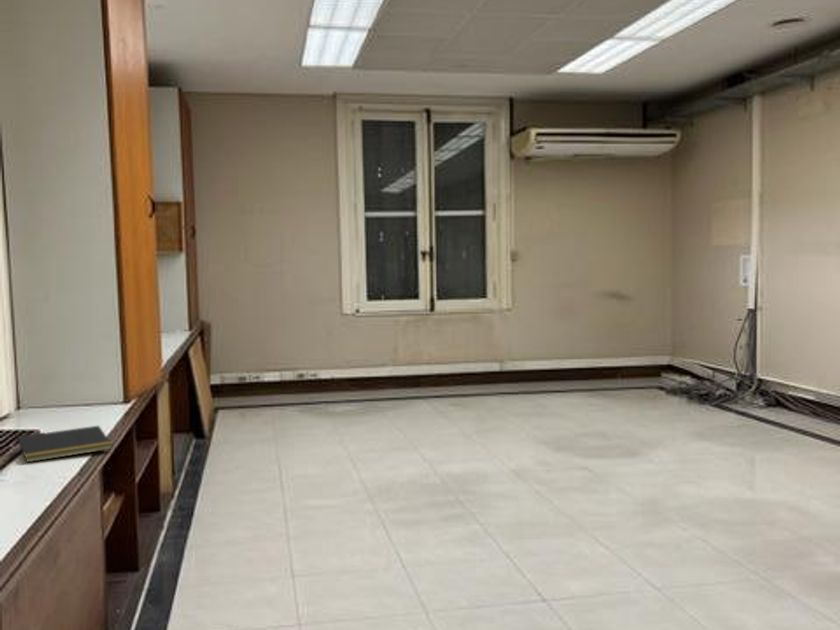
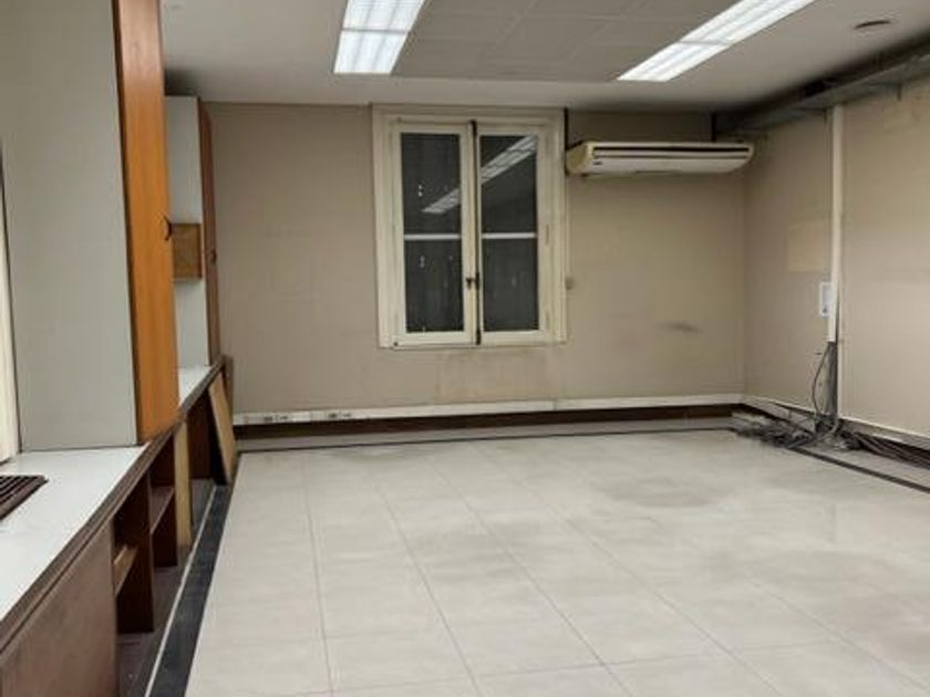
- notepad [15,425,113,463]
